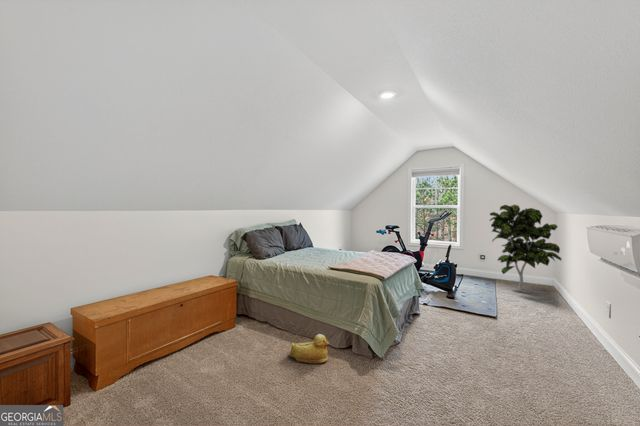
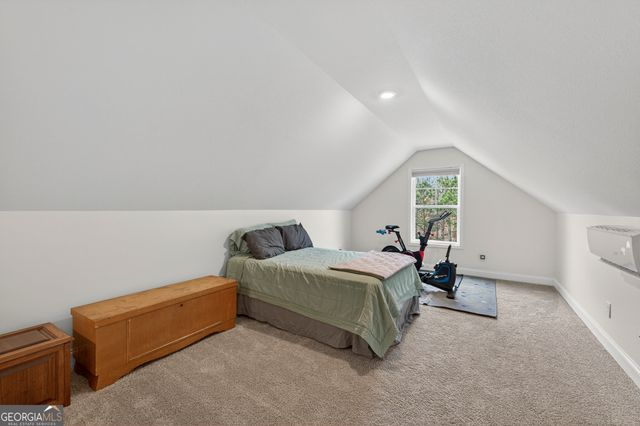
- indoor plant [489,204,562,291]
- rubber duck [289,333,330,364]
